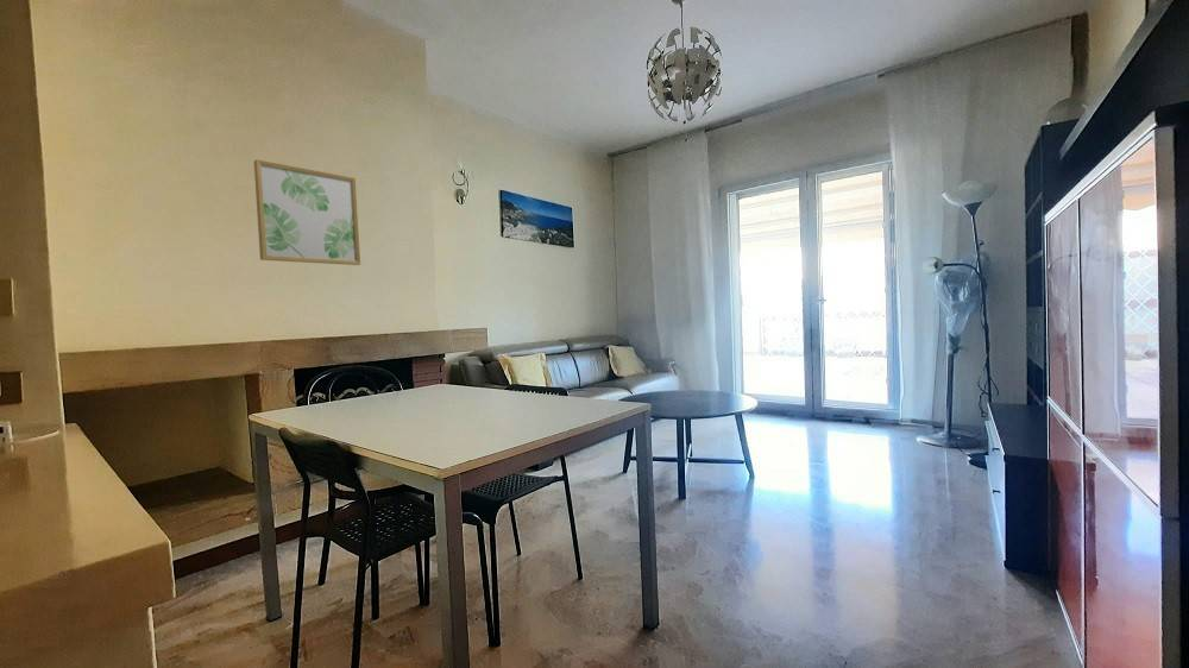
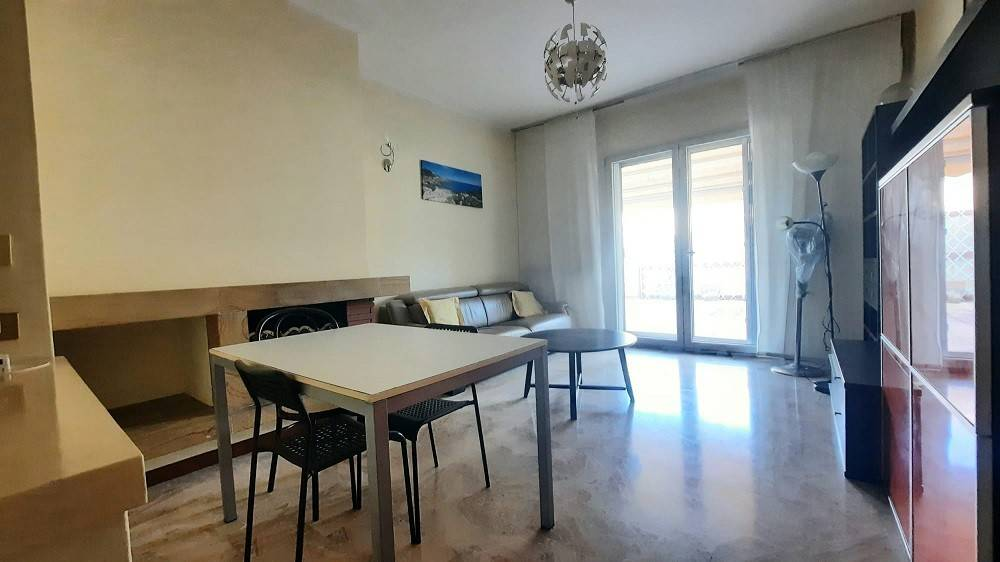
- wall art [253,159,361,266]
